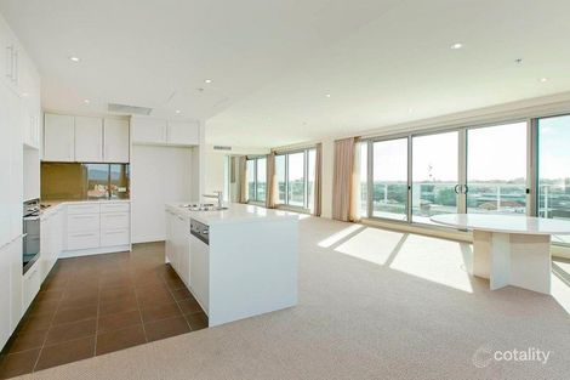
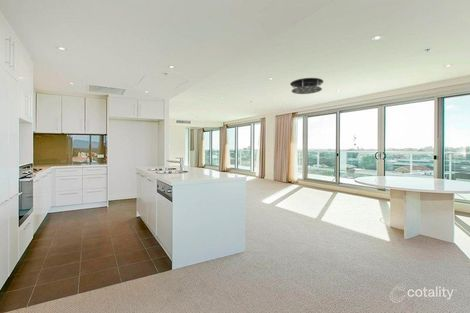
+ ceiling light fixture [289,77,324,95]
